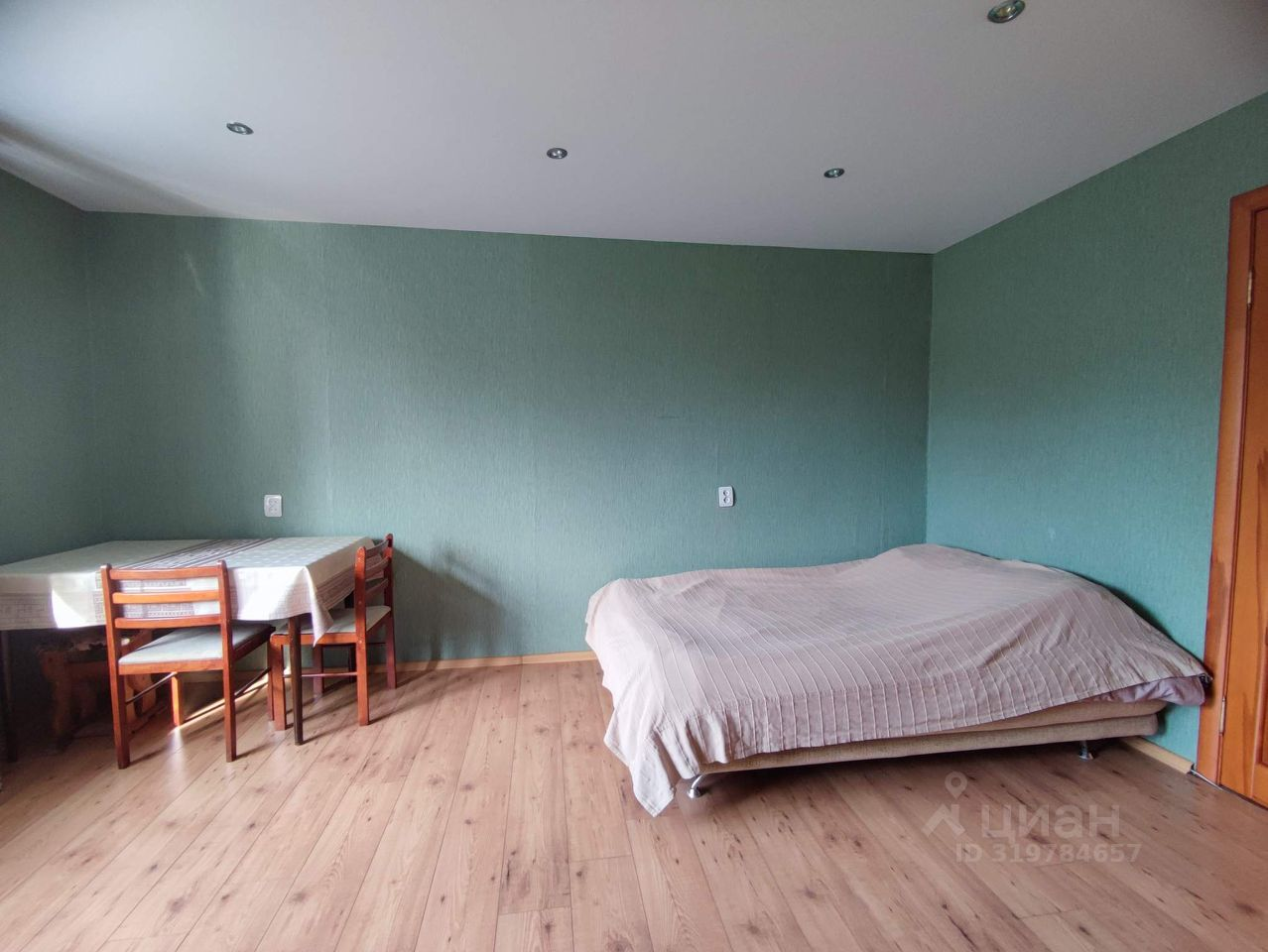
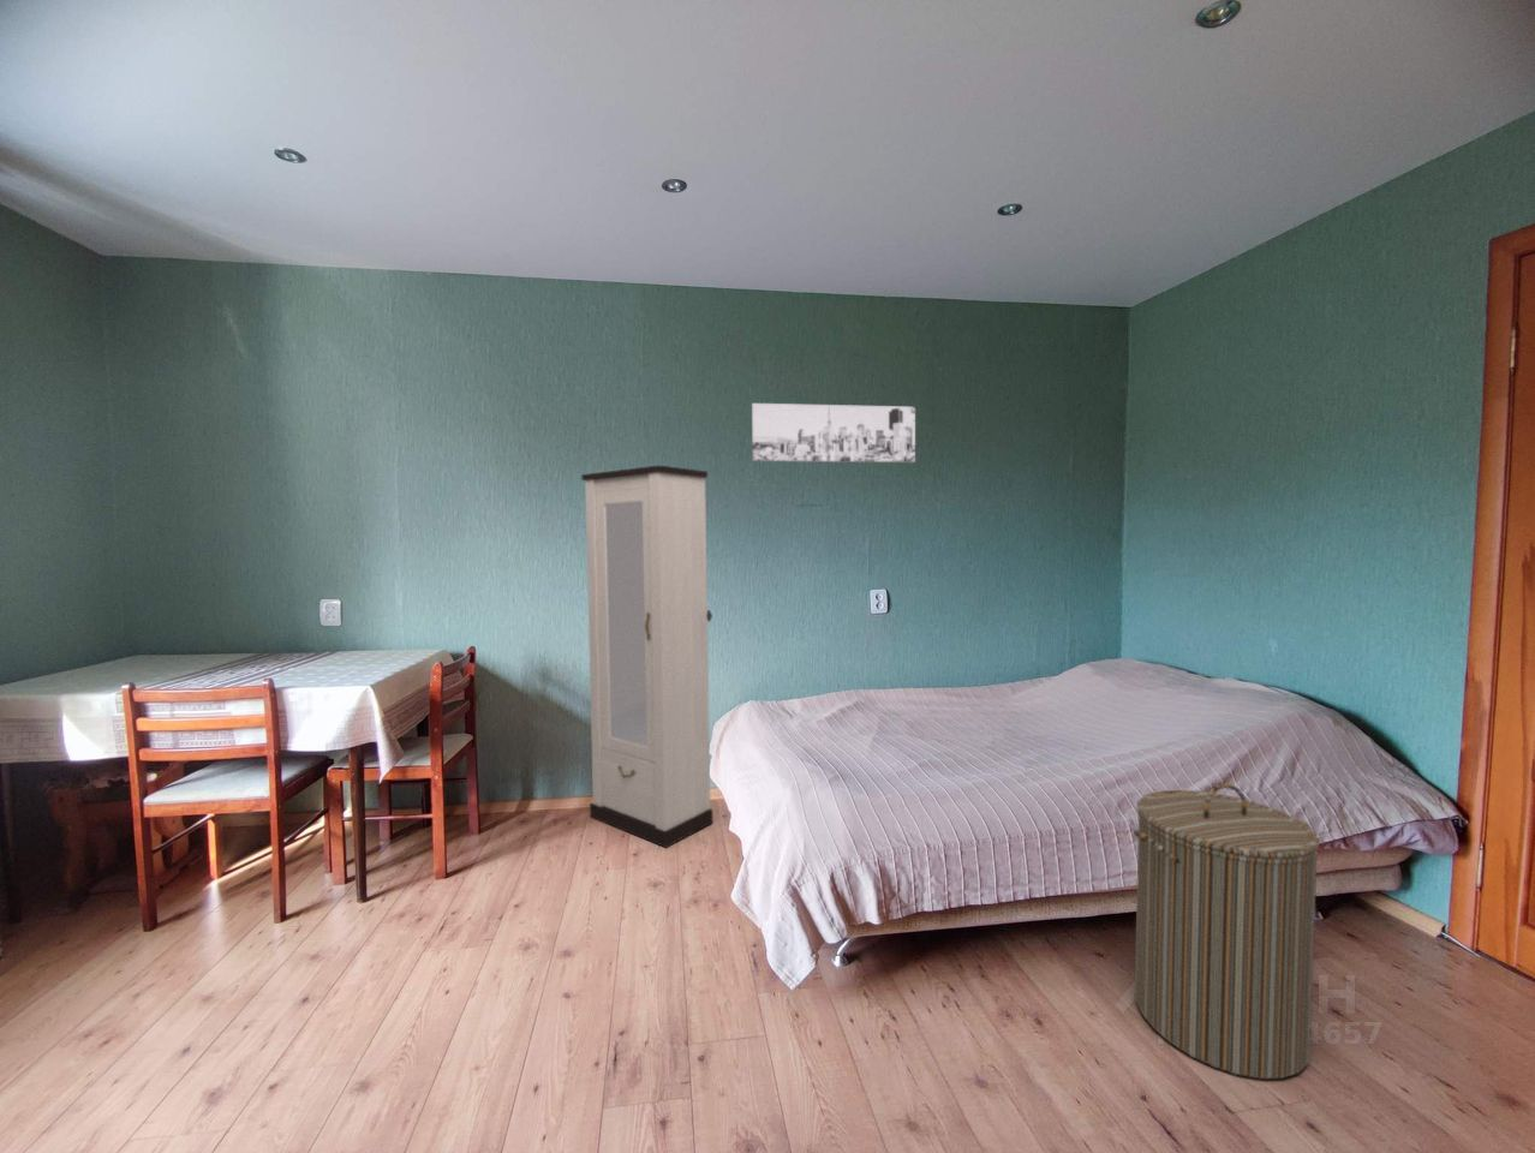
+ cabinet [580,465,713,849]
+ laundry hamper [1132,782,1320,1080]
+ wall art [751,402,916,464]
